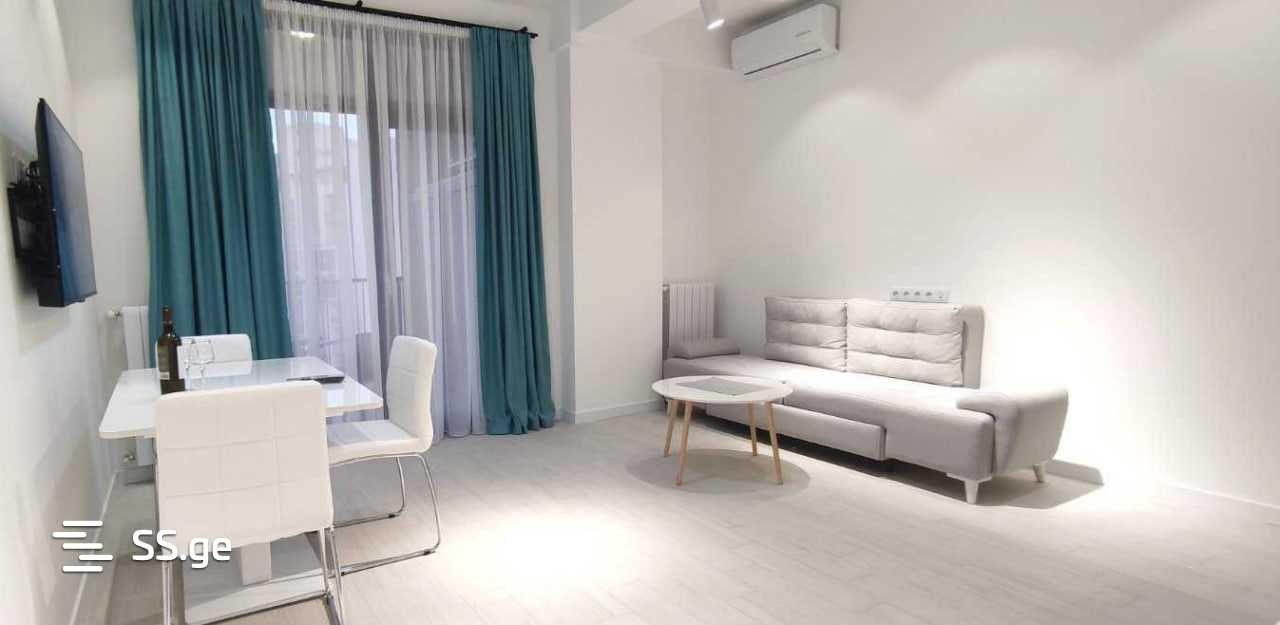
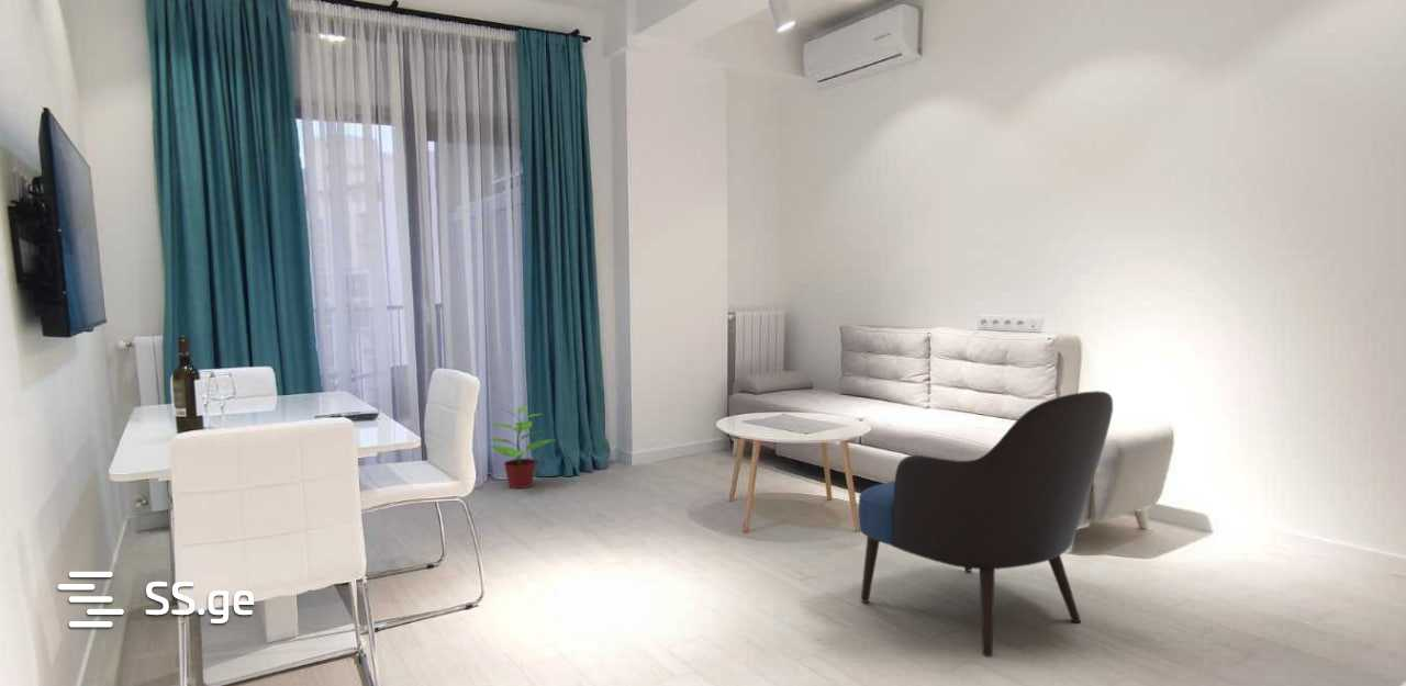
+ potted plant [486,404,557,490]
+ armchair [857,390,1114,659]
